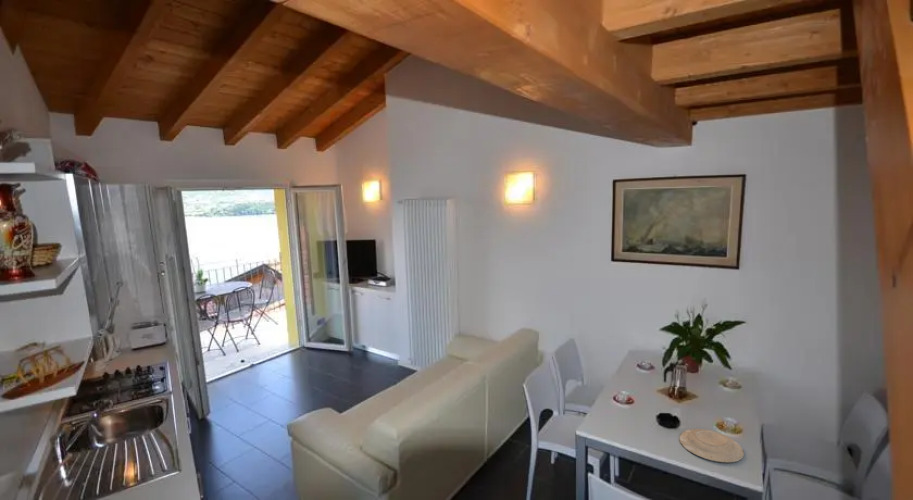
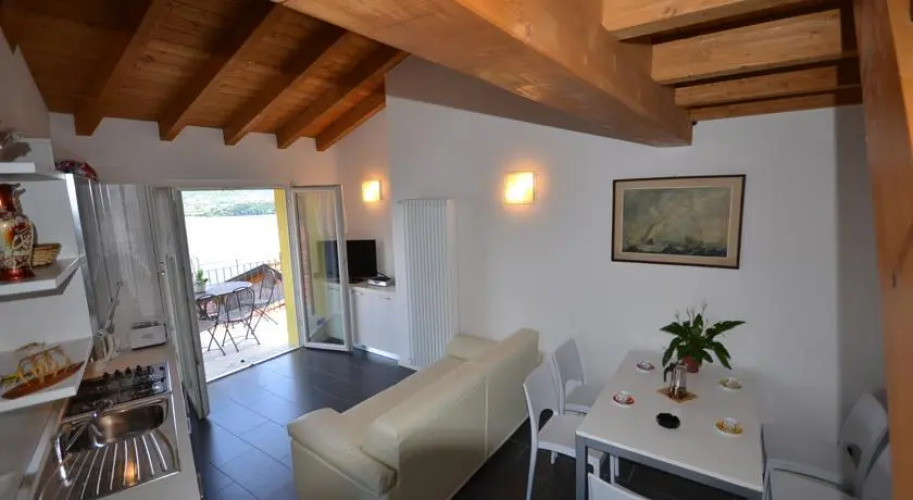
- plate [679,428,745,464]
